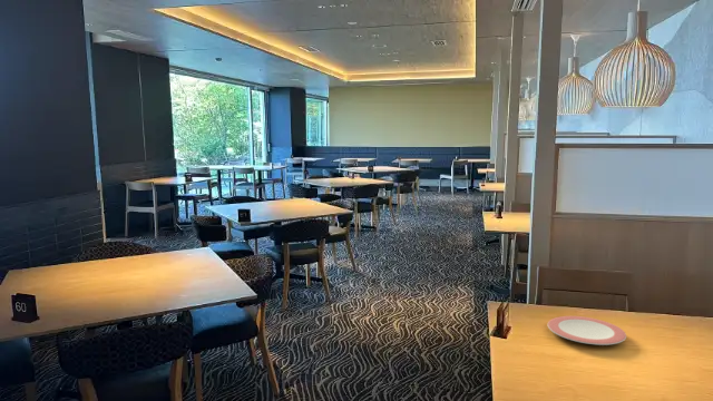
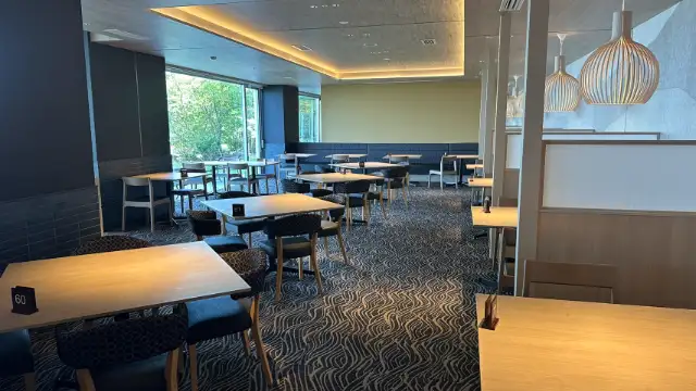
- plate [547,315,627,346]
